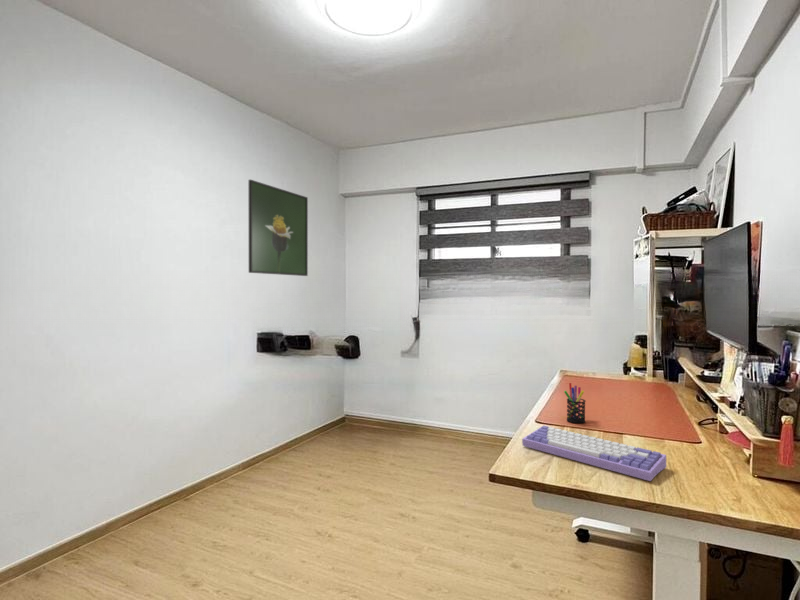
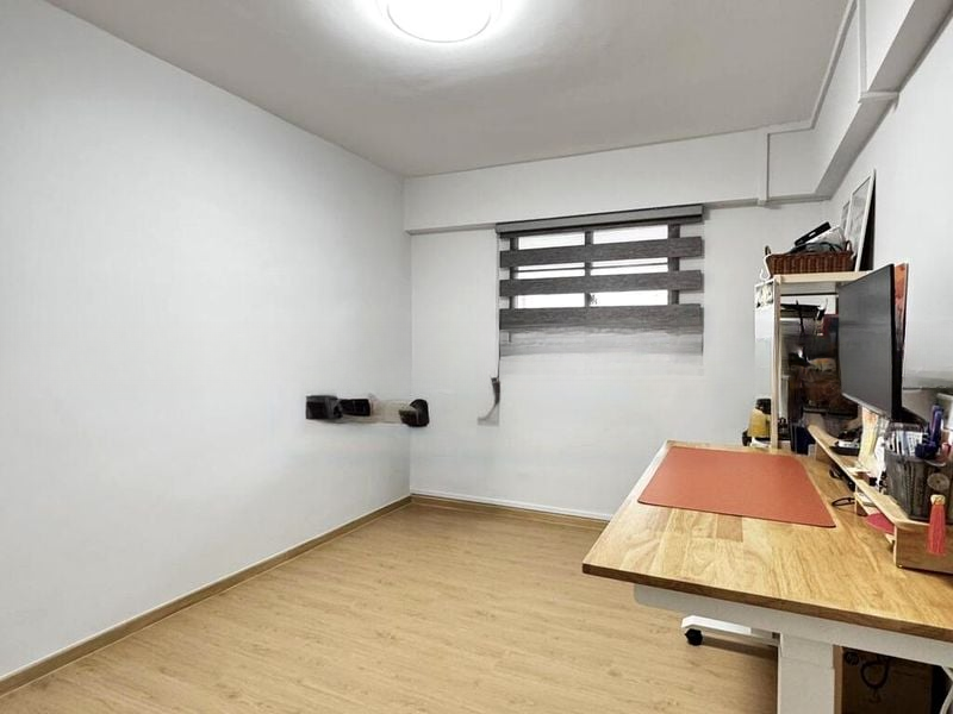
- keyboard [521,425,667,482]
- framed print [248,179,309,277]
- pen holder [563,382,587,424]
